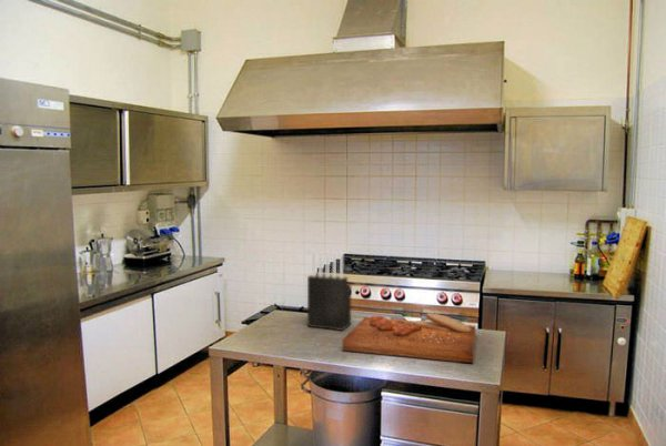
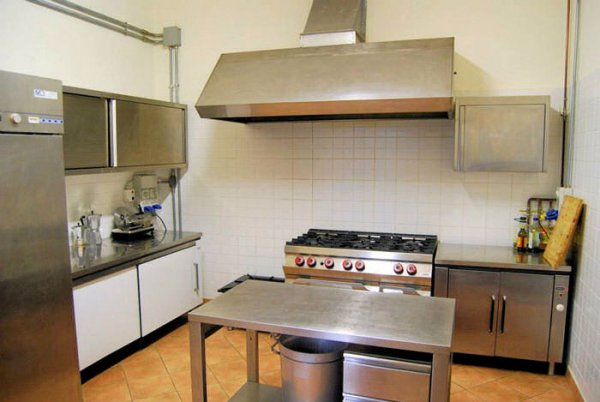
- cutting board [342,312,476,364]
- knife block [306,250,352,332]
